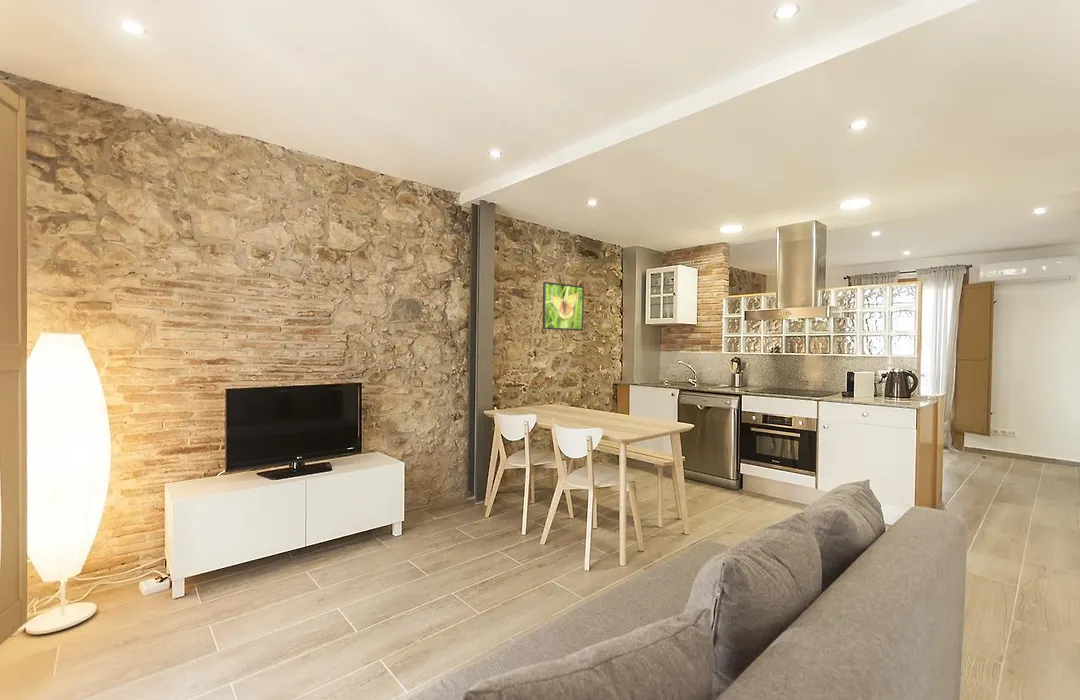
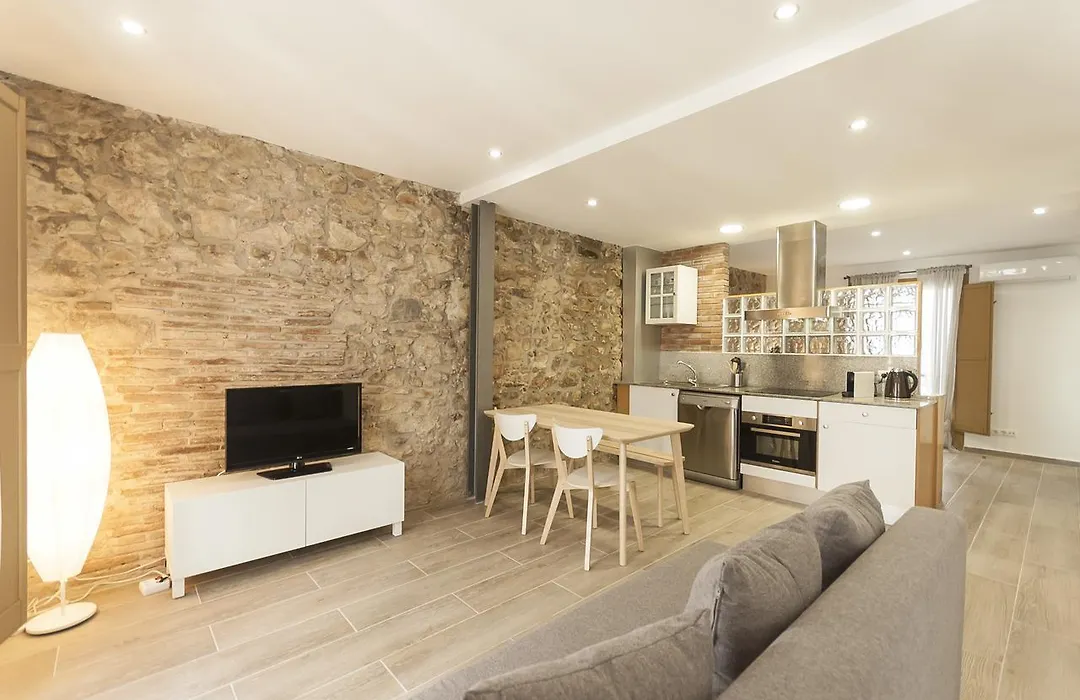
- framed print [542,281,585,331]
